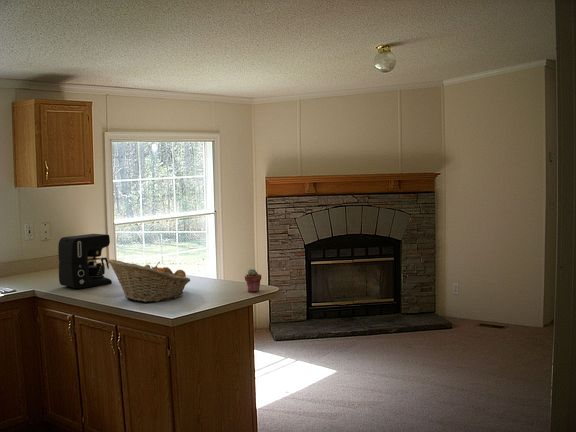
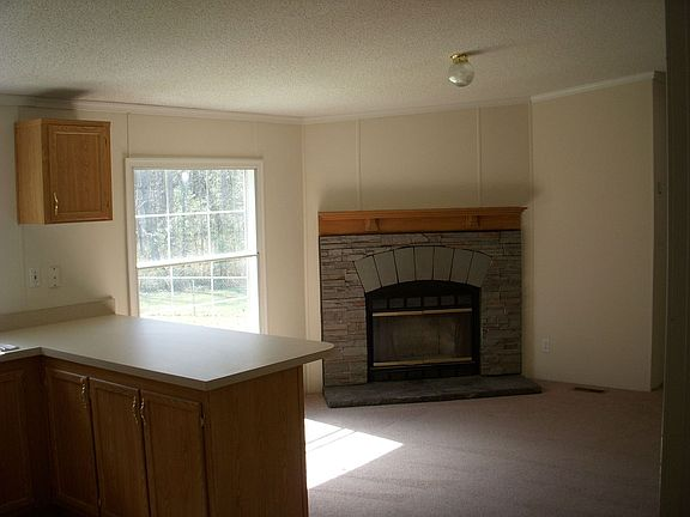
- fruit basket [107,258,191,303]
- coffee maker [57,233,113,289]
- potted succulent [244,268,262,293]
